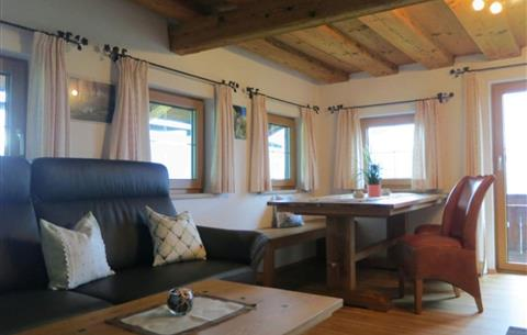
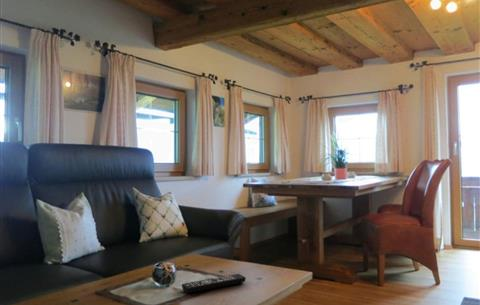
+ remote control [181,273,247,294]
